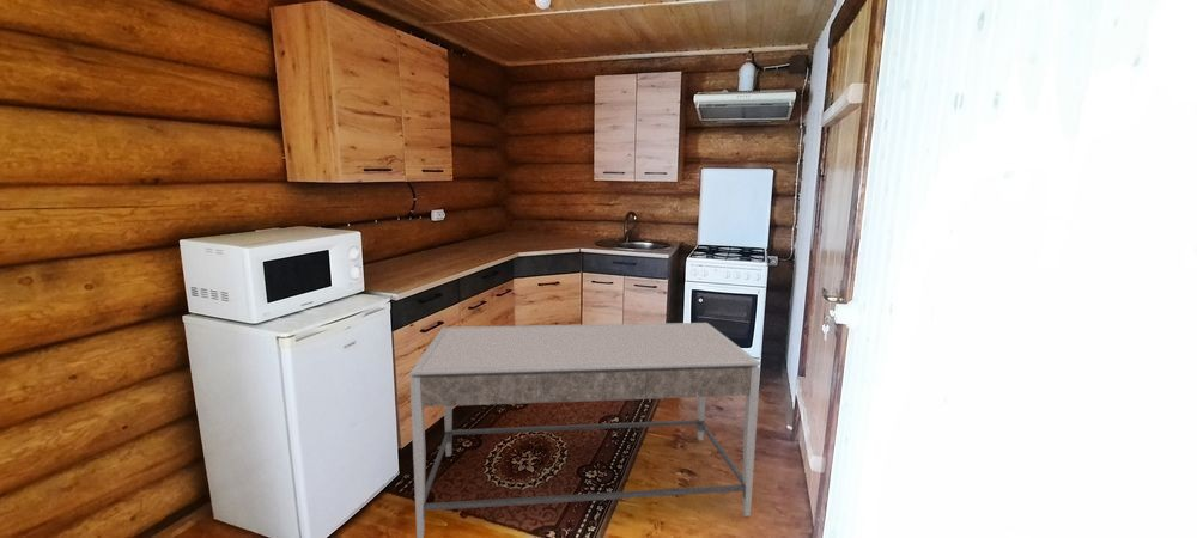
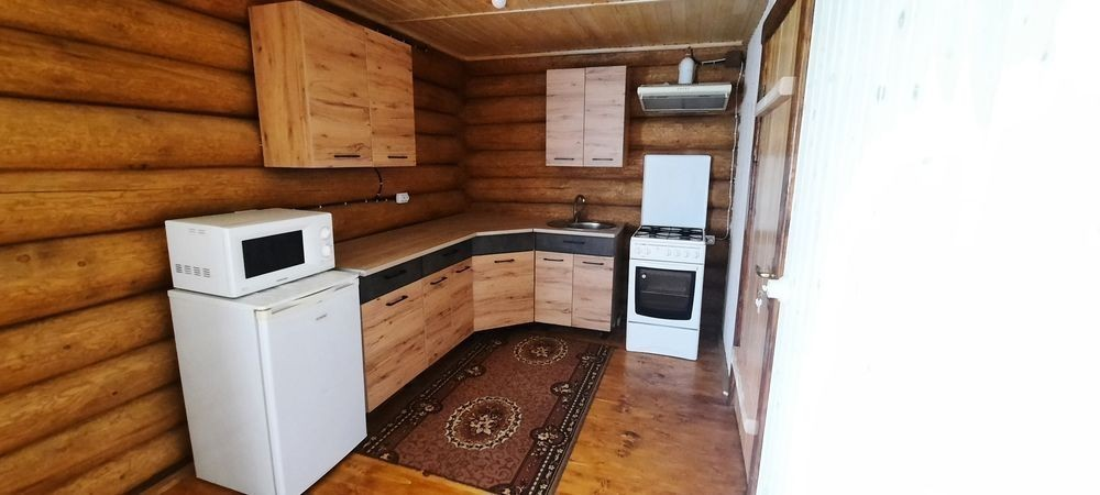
- dining table [408,322,761,538]
